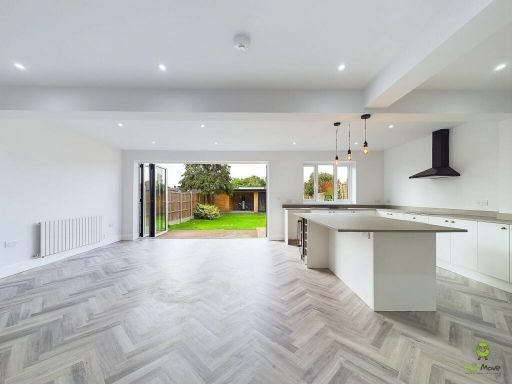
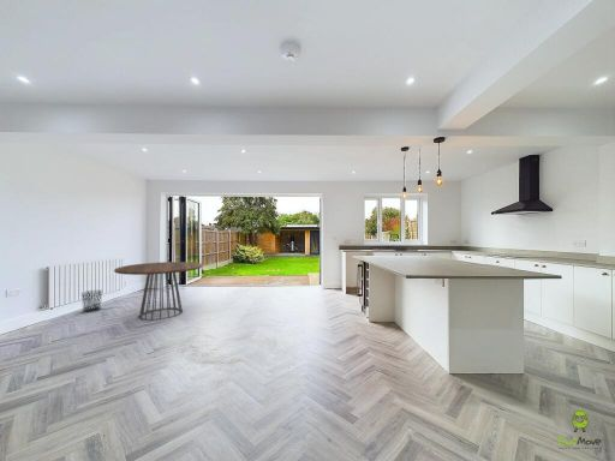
+ dining table [113,261,204,322]
+ waste bin [79,289,103,313]
